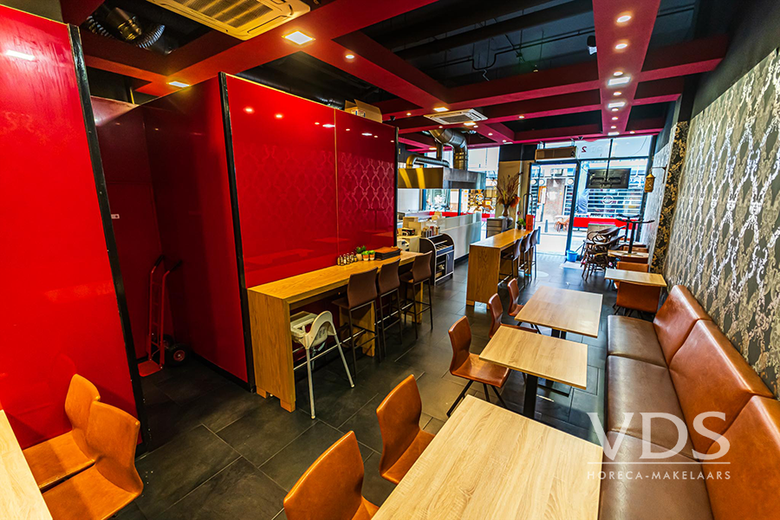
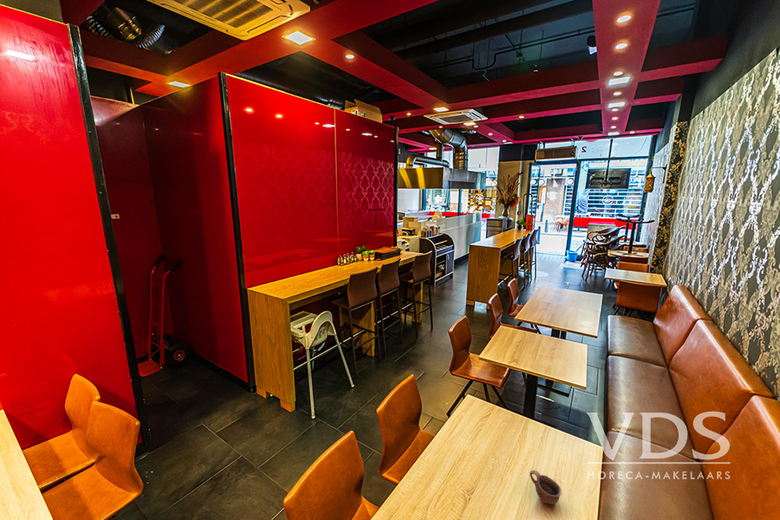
+ cup [529,469,563,505]
